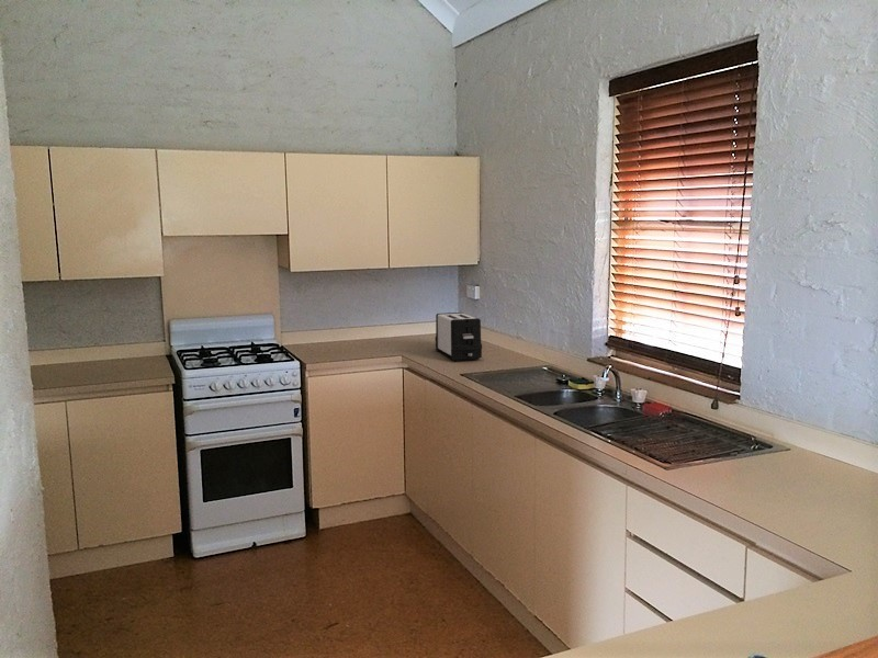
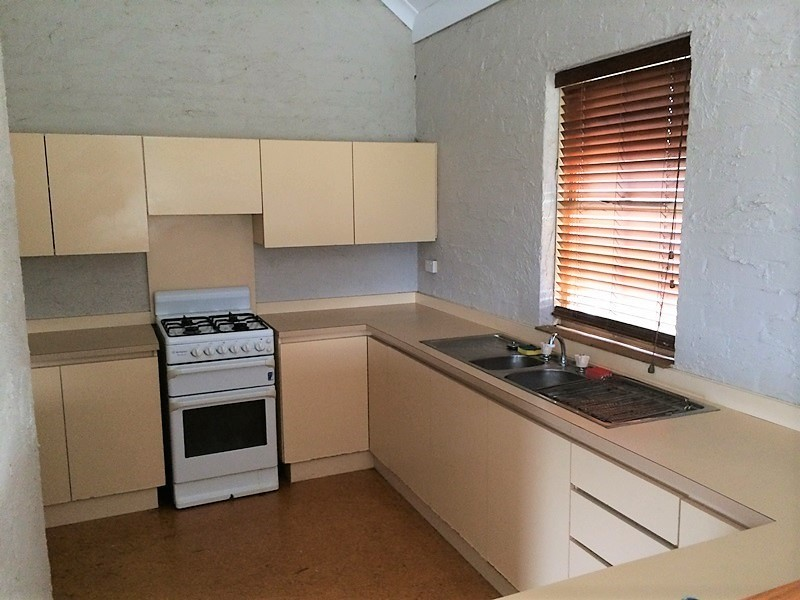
- toaster [435,311,483,362]
